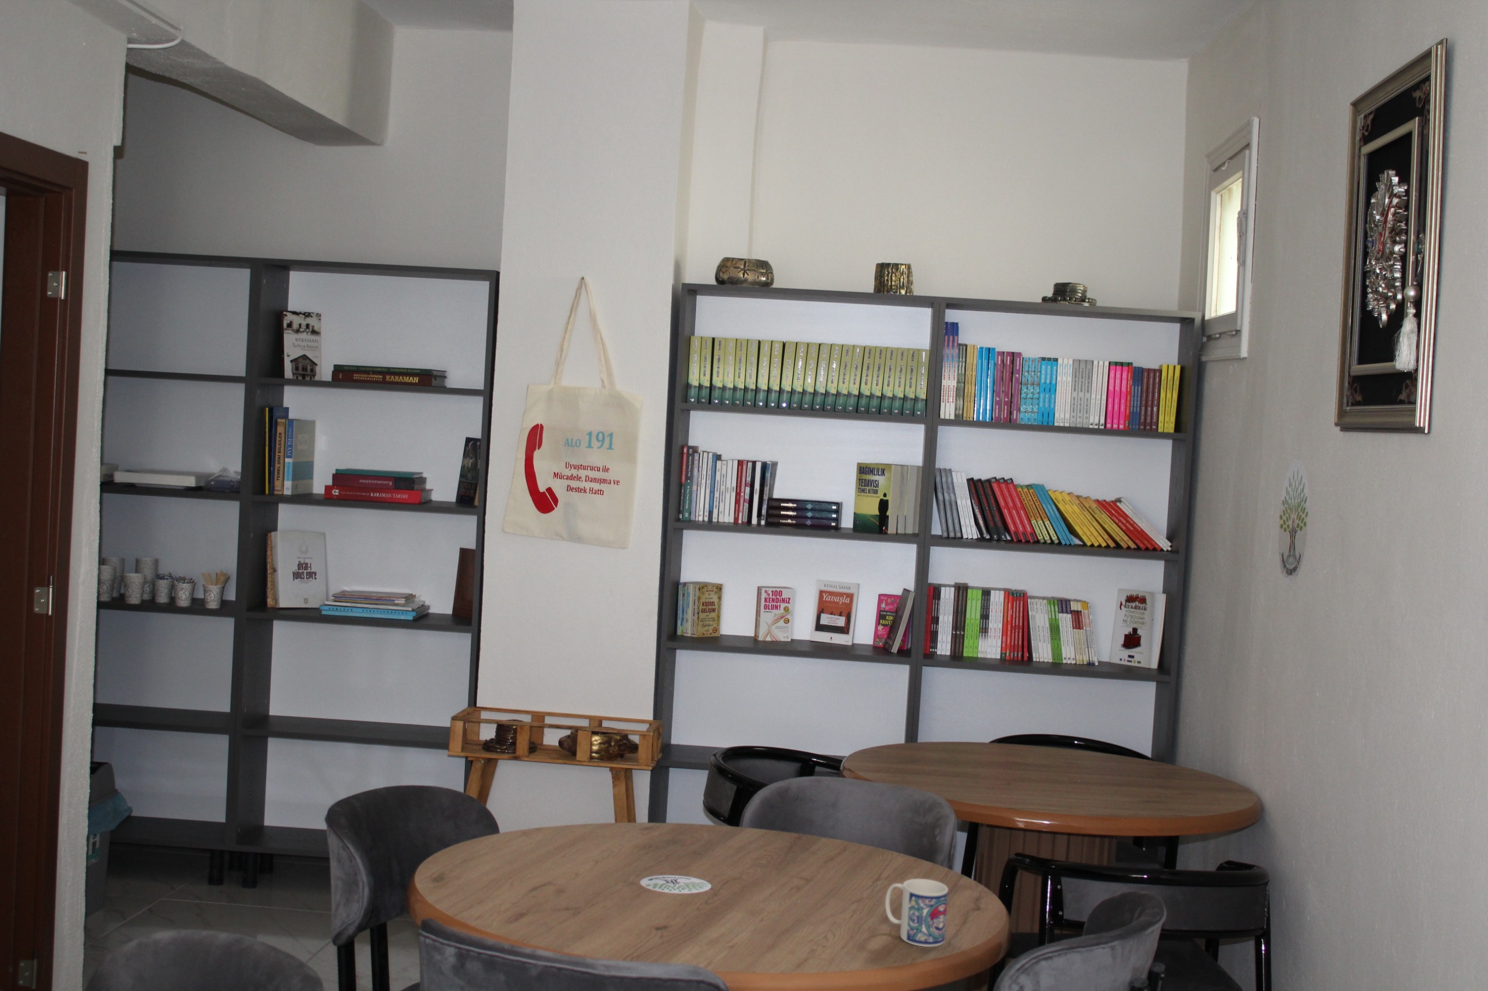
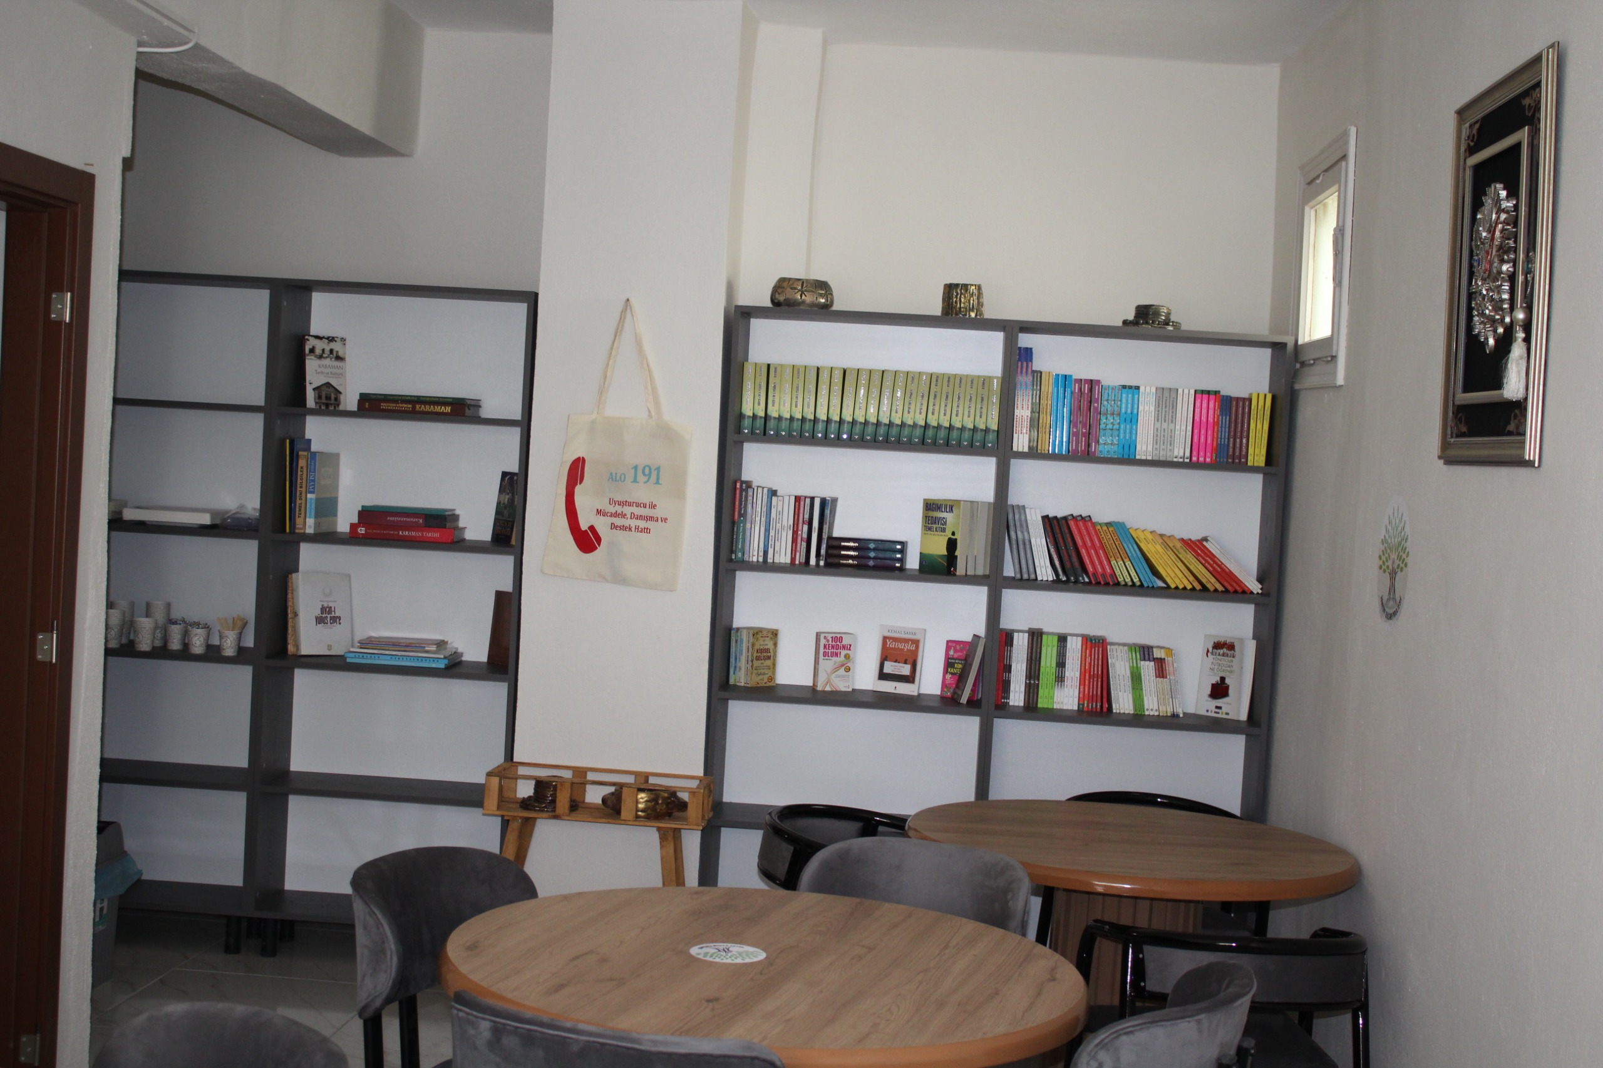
- mug [885,878,948,948]
